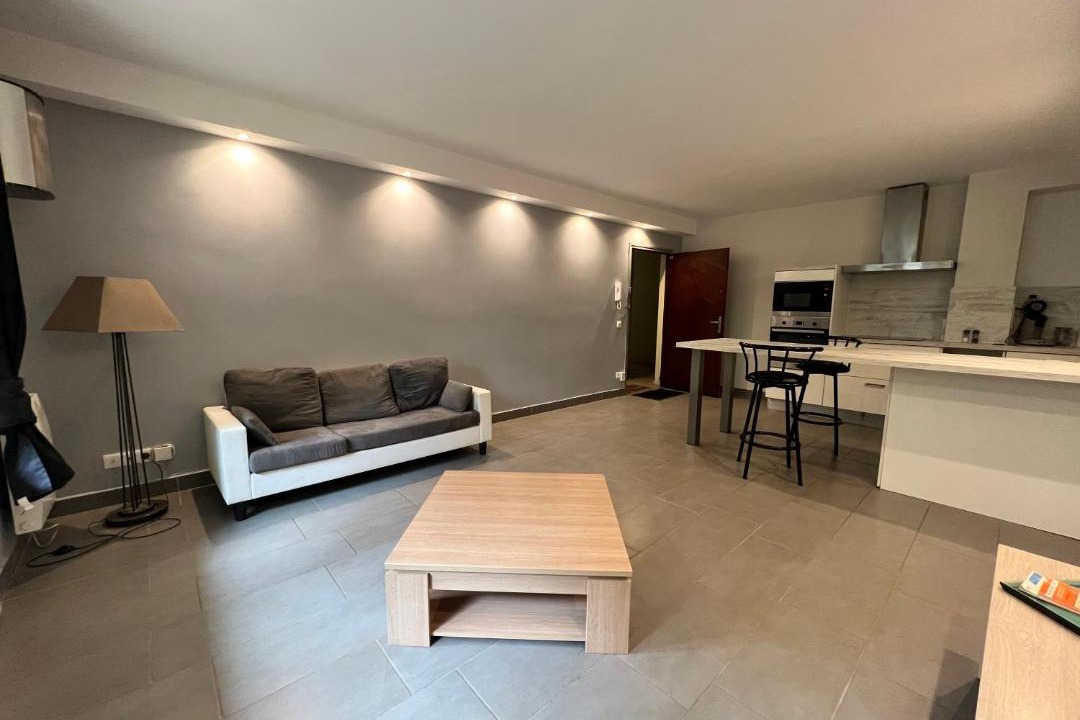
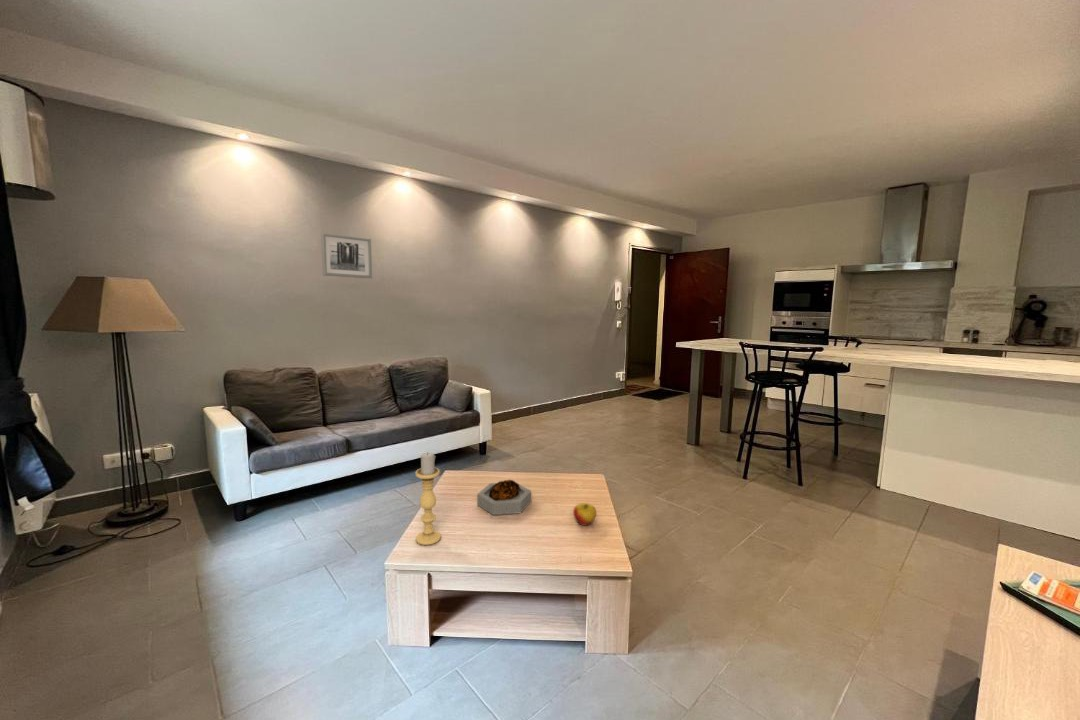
+ decorative bowl [476,479,532,516]
+ candle holder [415,451,442,546]
+ wall art [320,232,373,280]
+ apple [572,502,597,527]
